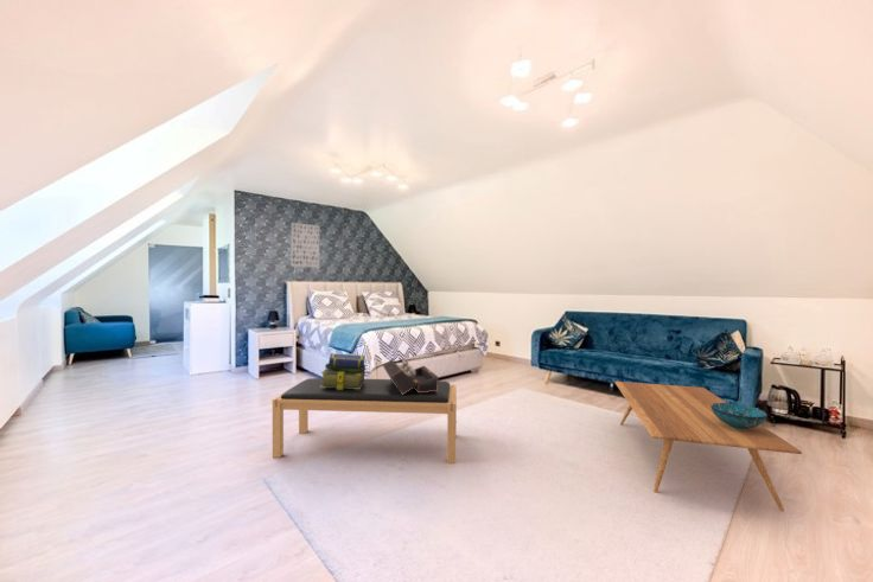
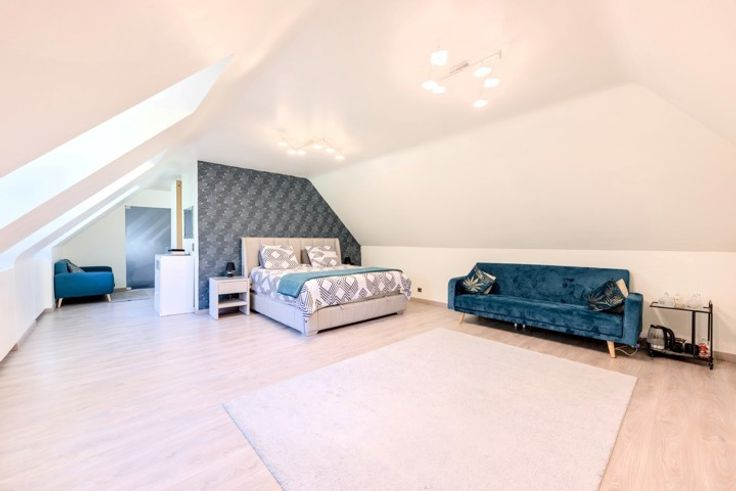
- stack of books [320,352,368,390]
- decorative bowl [712,402,769,430]
- bench [272,377,458,465]
- decorative box [382,359,439,395]
- wall art [291,222,320,269]
- coffee table [613,380,803,512]
